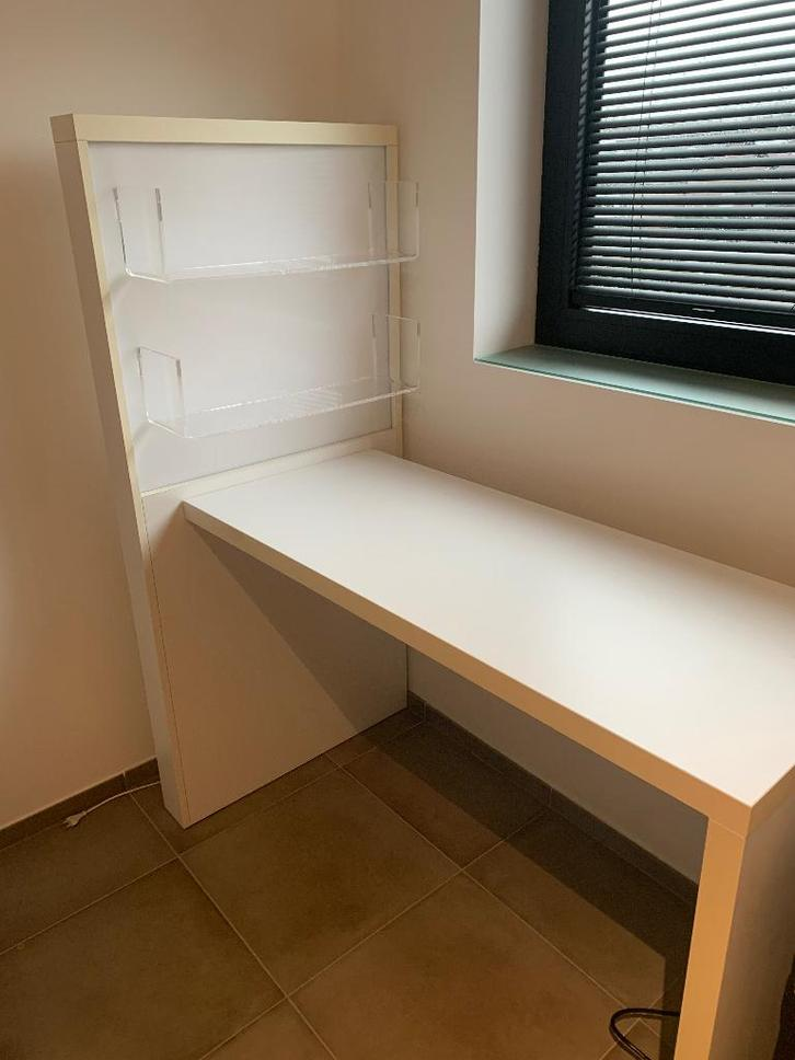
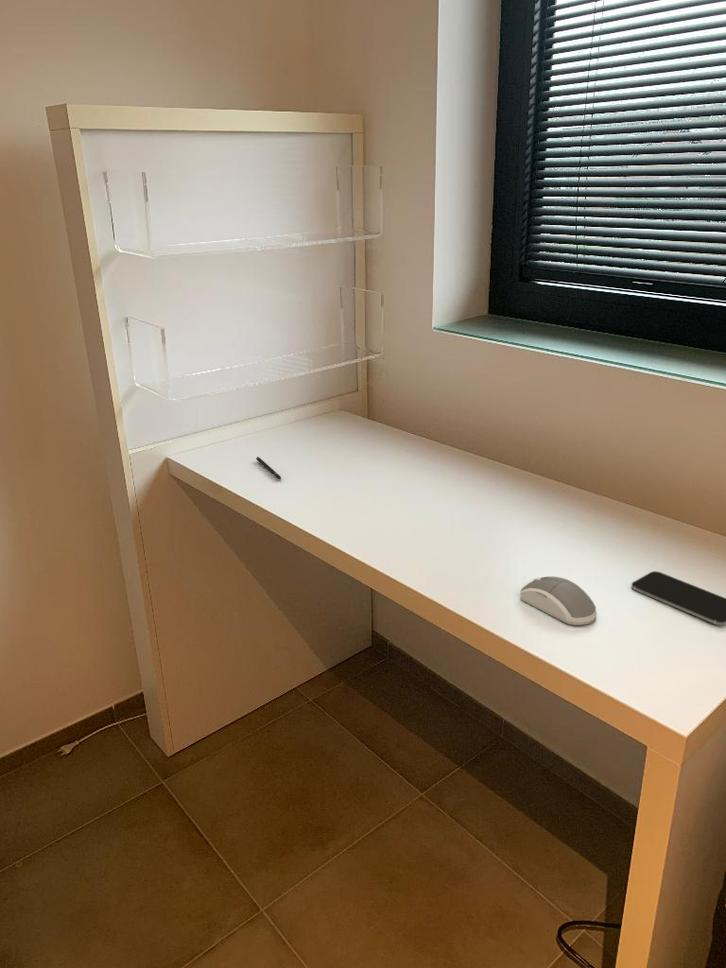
+ pen [255,456,282,480]
+ computer mouse [519,576,598,626]
+ smartphone [630,570,726,626]
